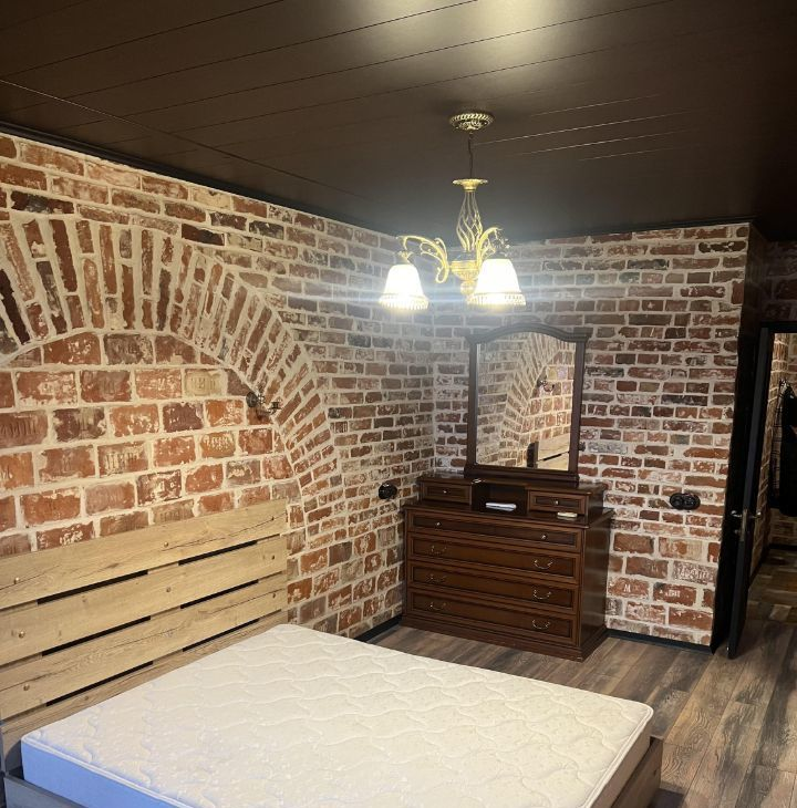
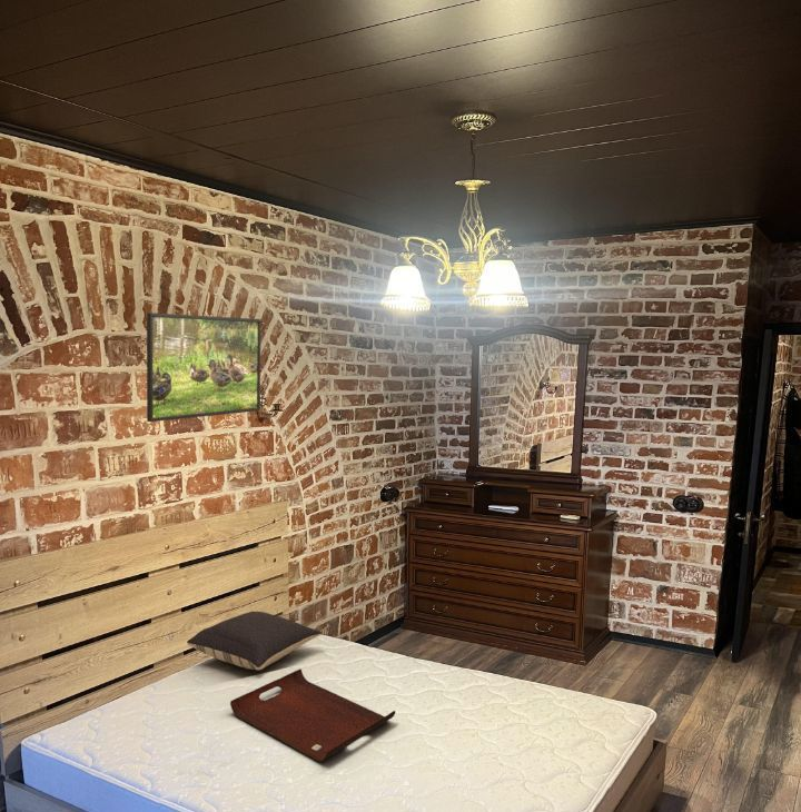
+ serving tray [229,667,396,763]
+ pillow [186,611,323,671]
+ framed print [146,311,263,423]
